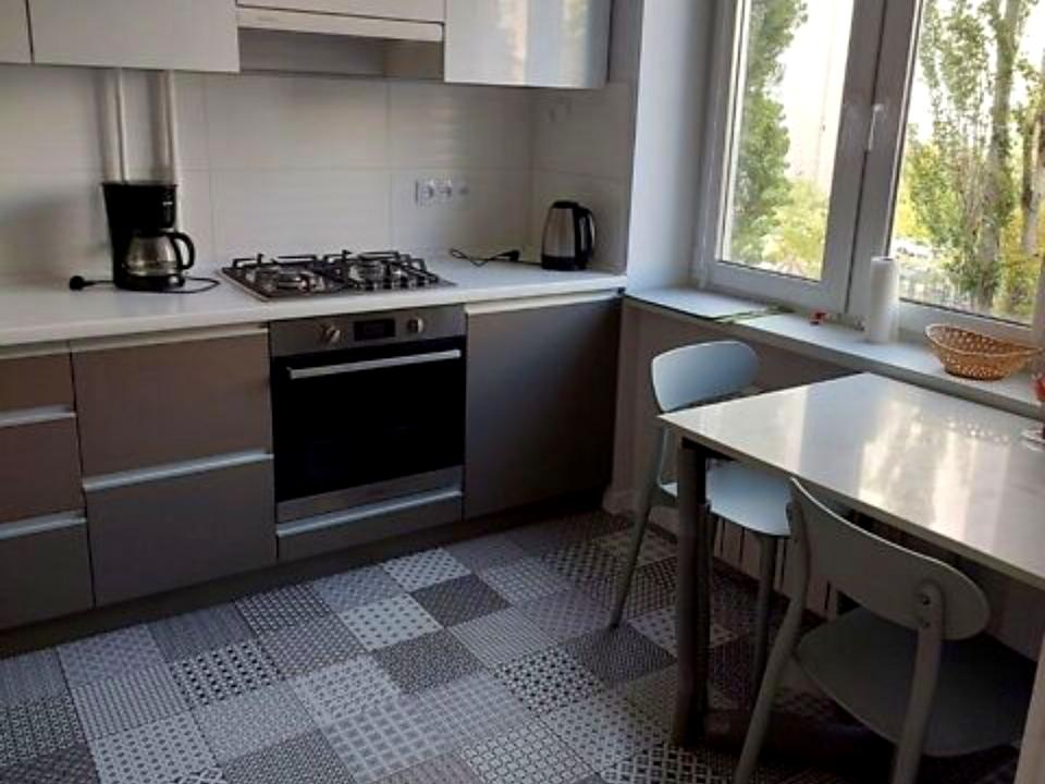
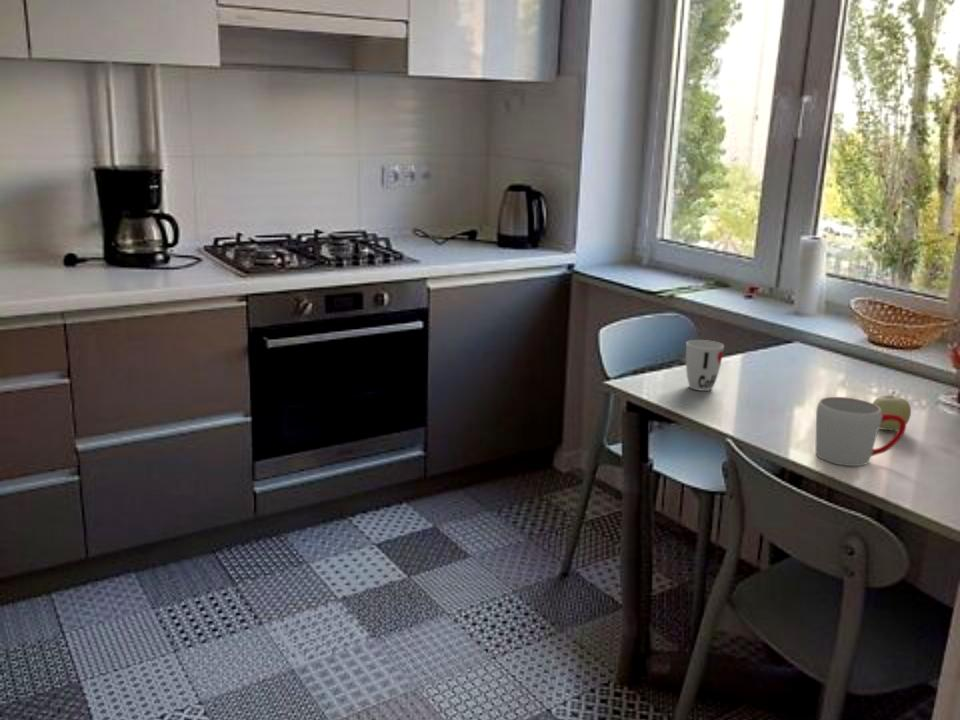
+ mug [814,396,907,467]
+ cup [685,339,725,392]
+ fruit [872,390,912,431]
